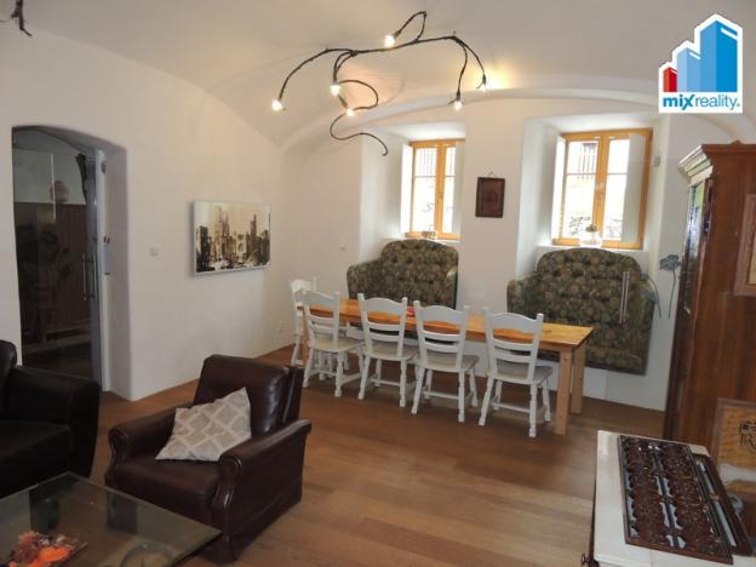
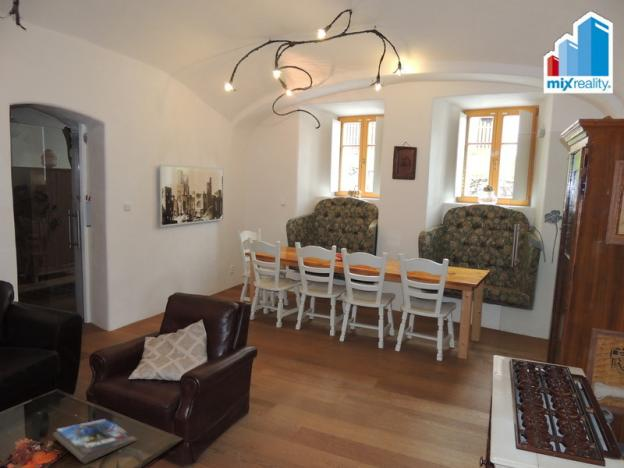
+ magazine [52,418,138,465]
